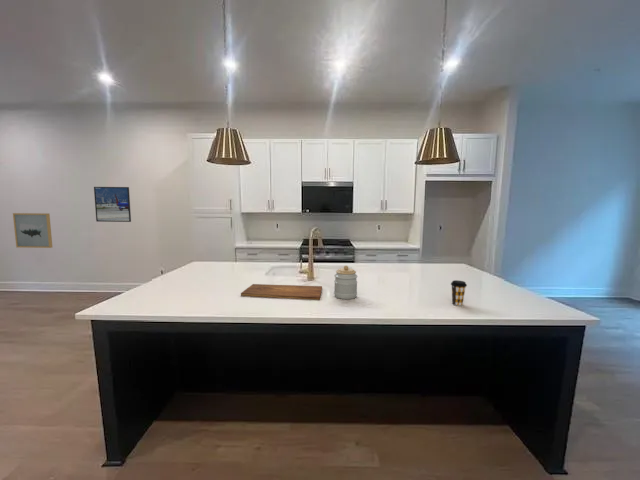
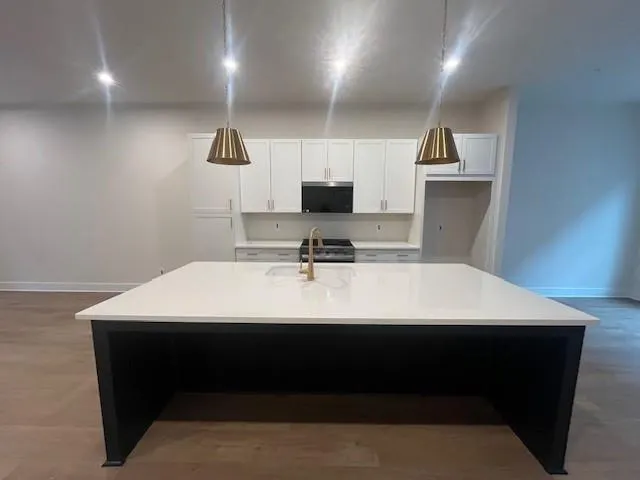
- coffee cup [450,279,468,307]
- wall art [12,212,54,249]
- jar [333,265,358,300]
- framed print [93,186,132,223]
- cutting board [240,283,323,301]
